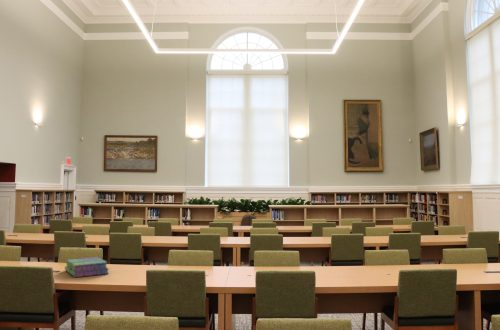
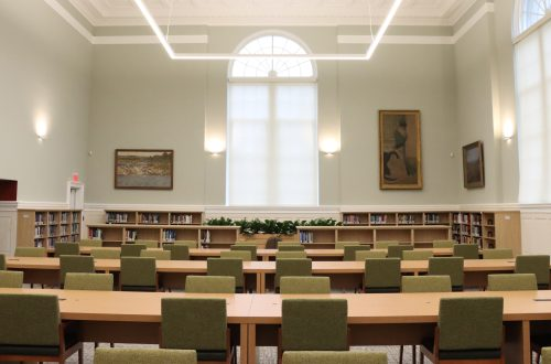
- stack of books [64,256,110,278]
